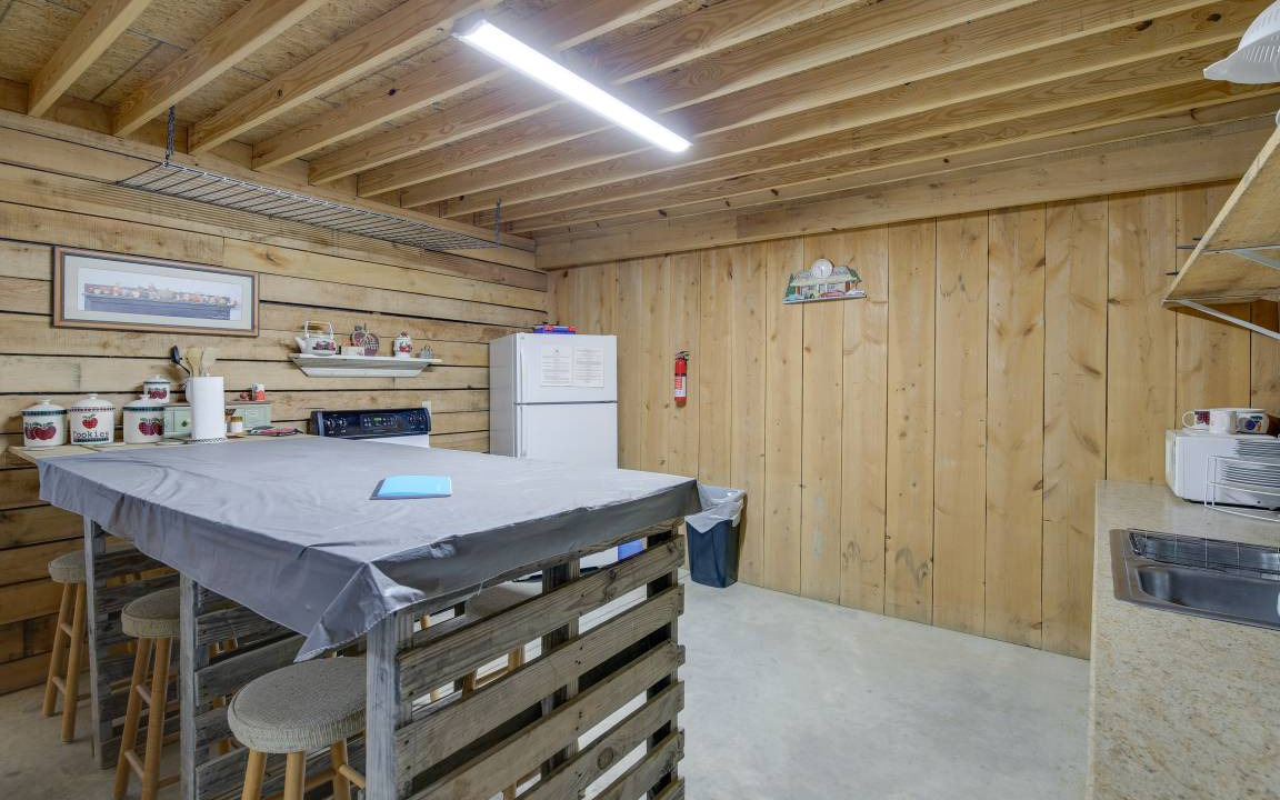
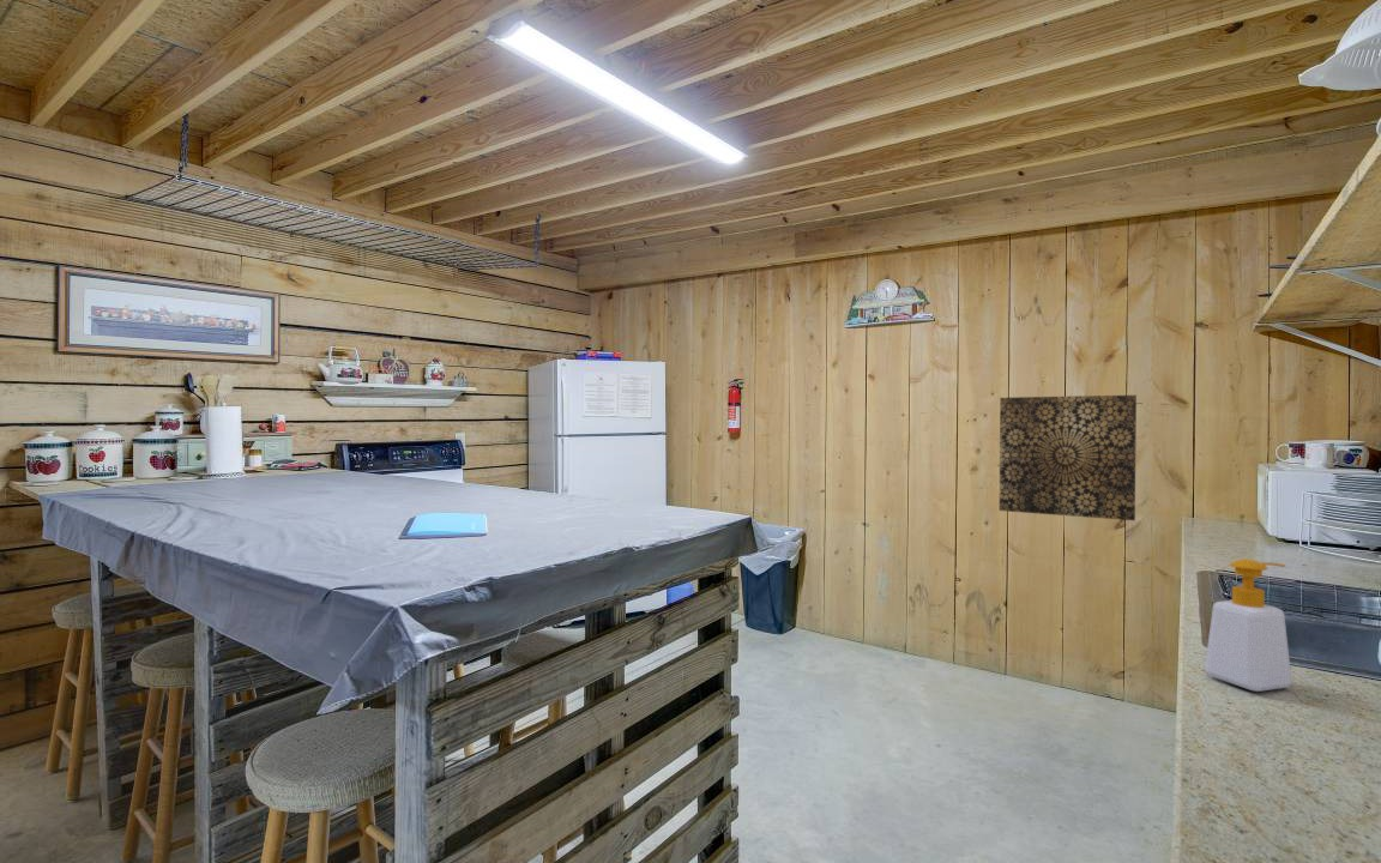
+ soap bottle [1204,557,1293,693]
+ wall art [999,394,1138,521]
